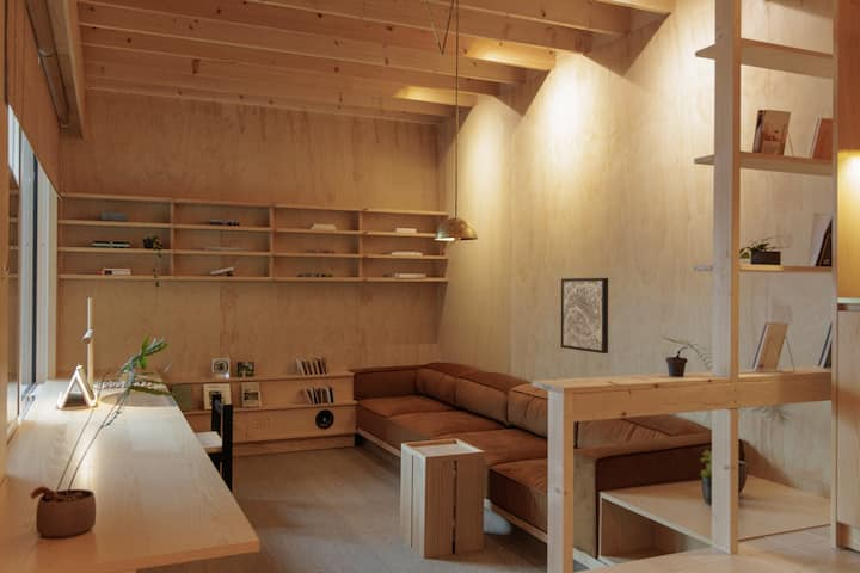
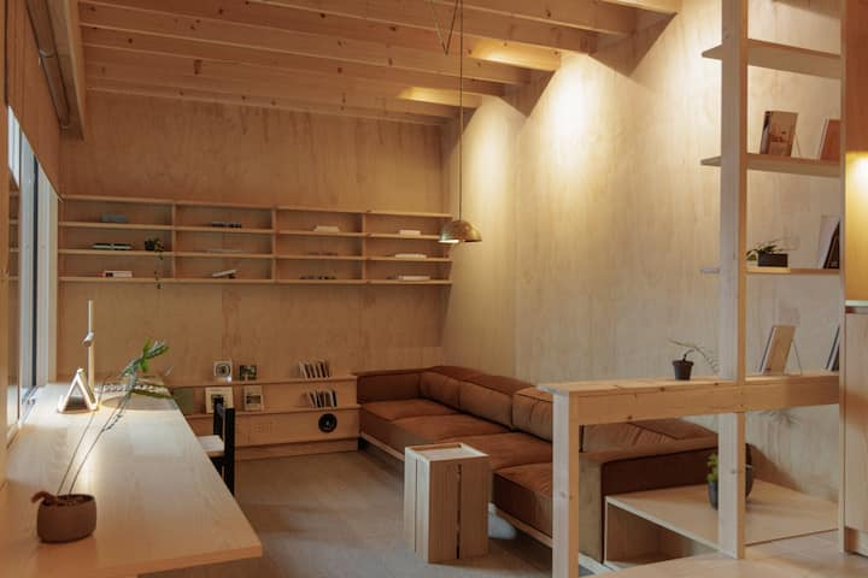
- wall art [560,277,609,355]
